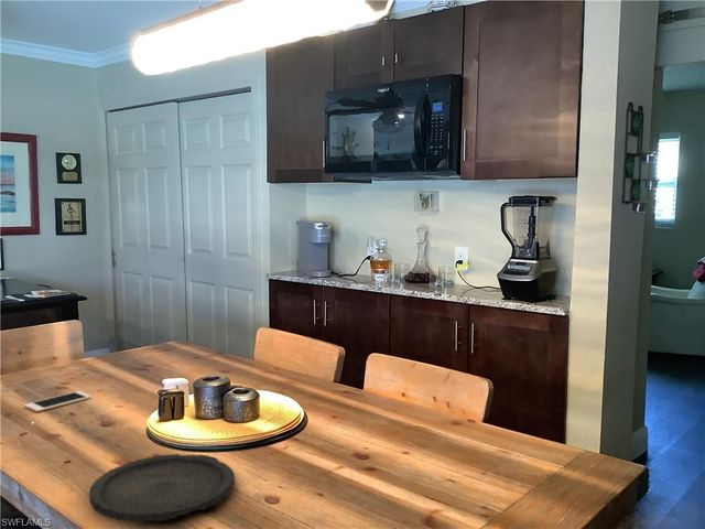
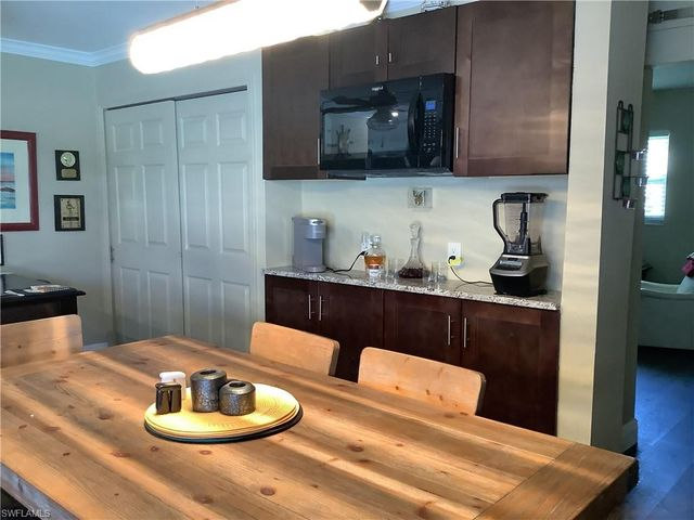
- cell phone [23,390,93,413]
- plate [88,453,236,522]
